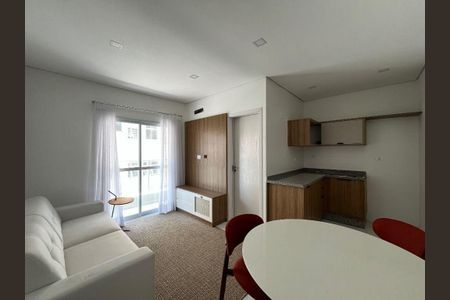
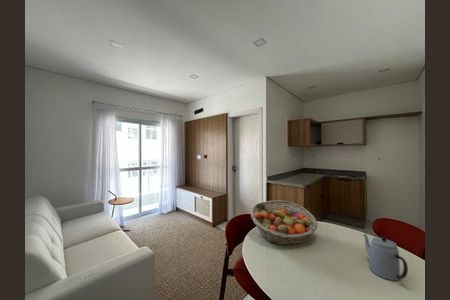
+ fruit basket [250,200,319,246]
+ teapot [362,232,409,281]
